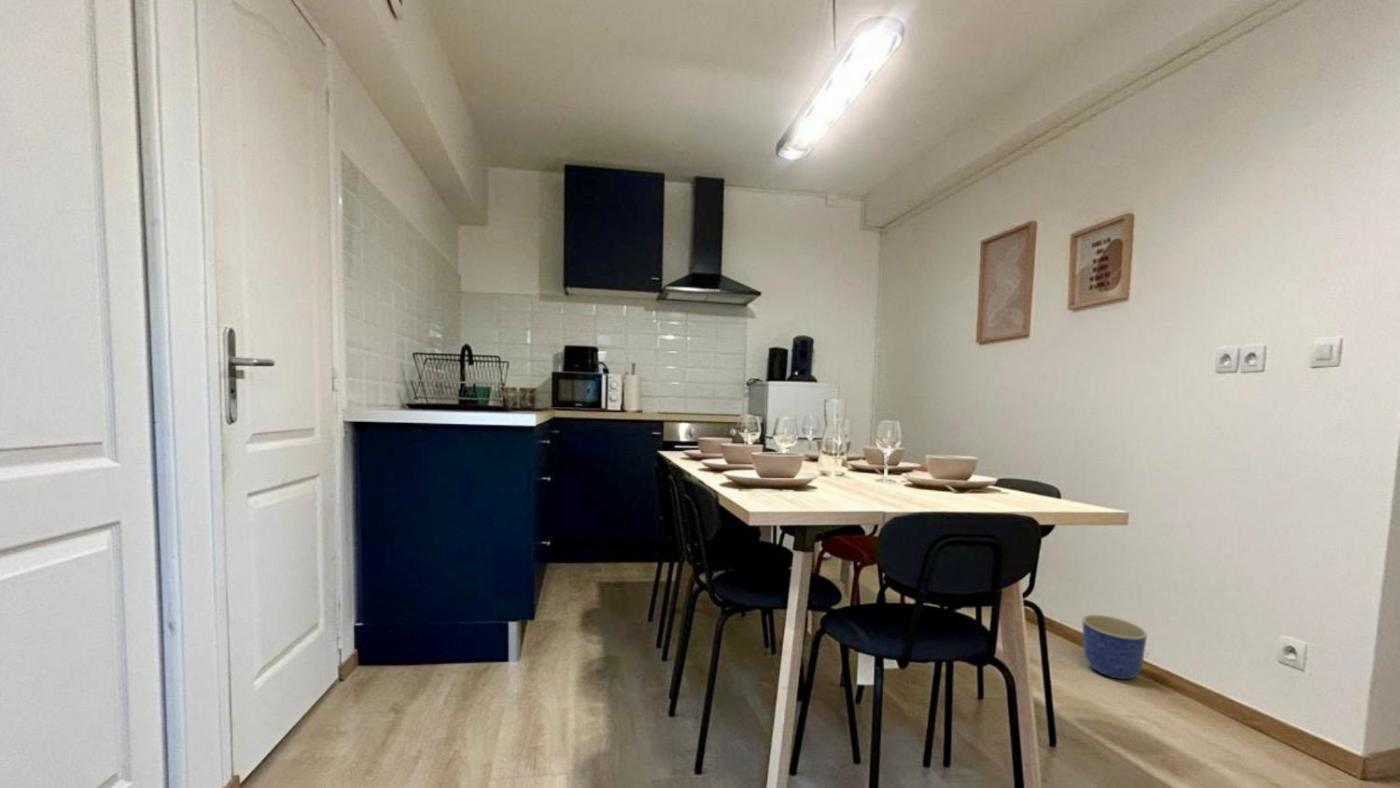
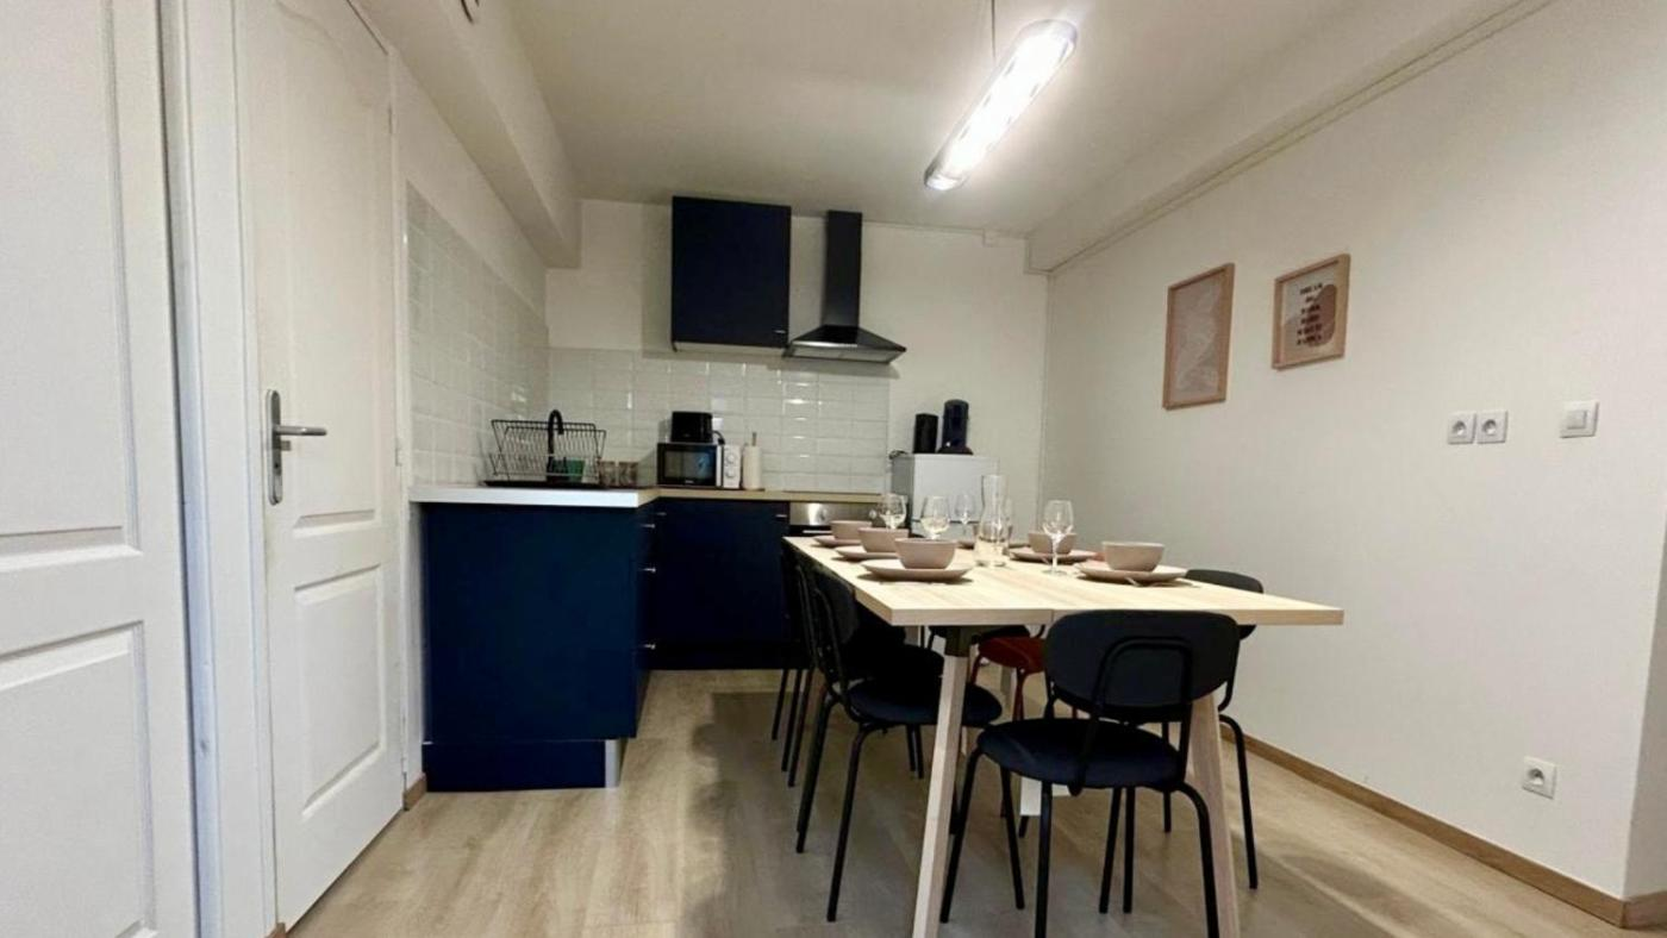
- planter [1081,614,1148,680]
